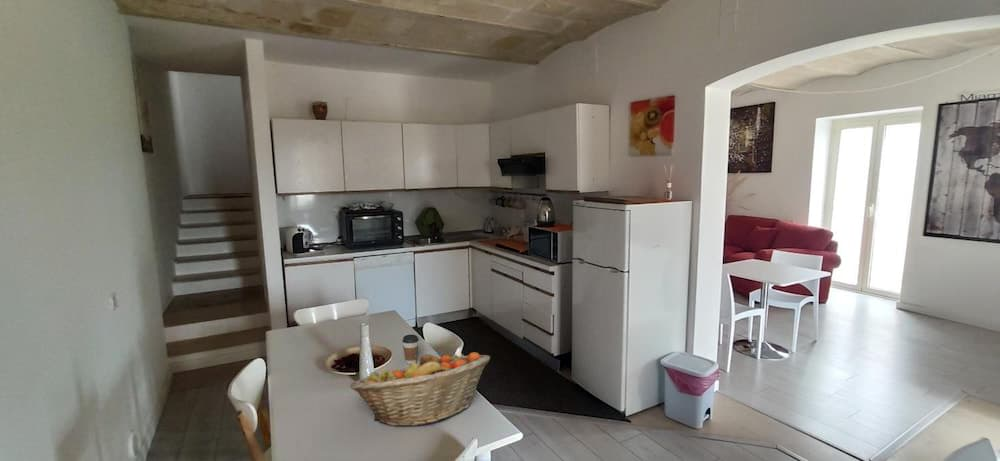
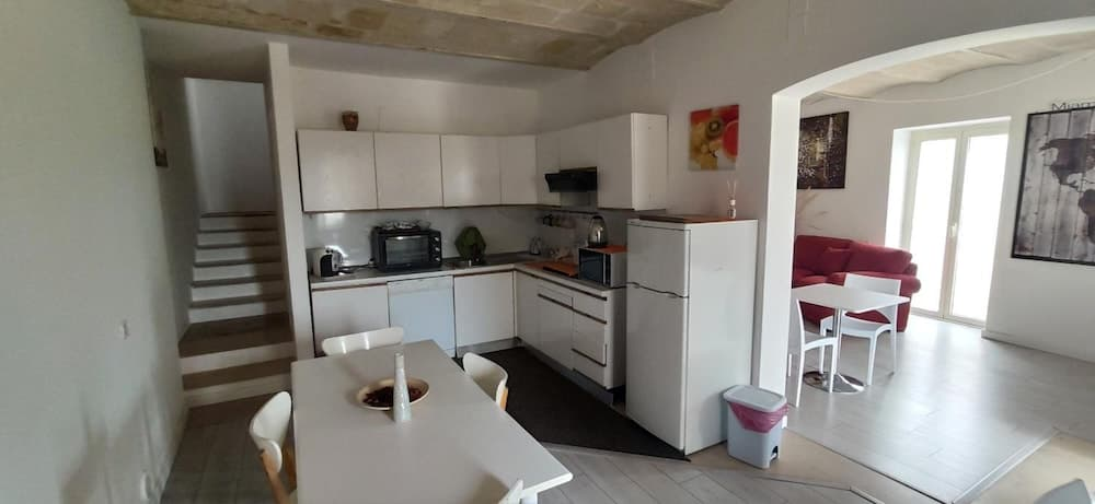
- coffee cup [401,333,420,365]
- fruit basket [349,351,491,427]
